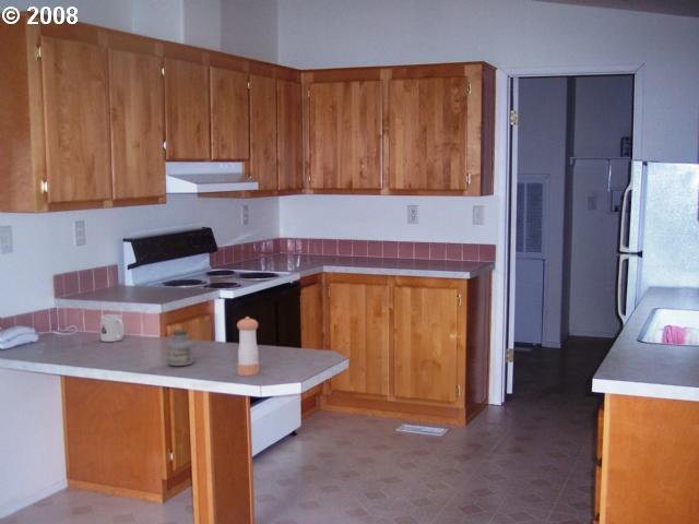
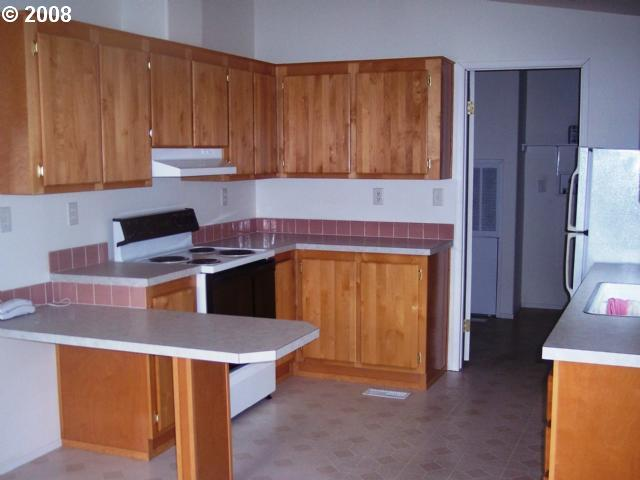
- jar [166,329,194,367]
- pepper shaker [236,315,260,377]
- mug [99,313,125,343]
